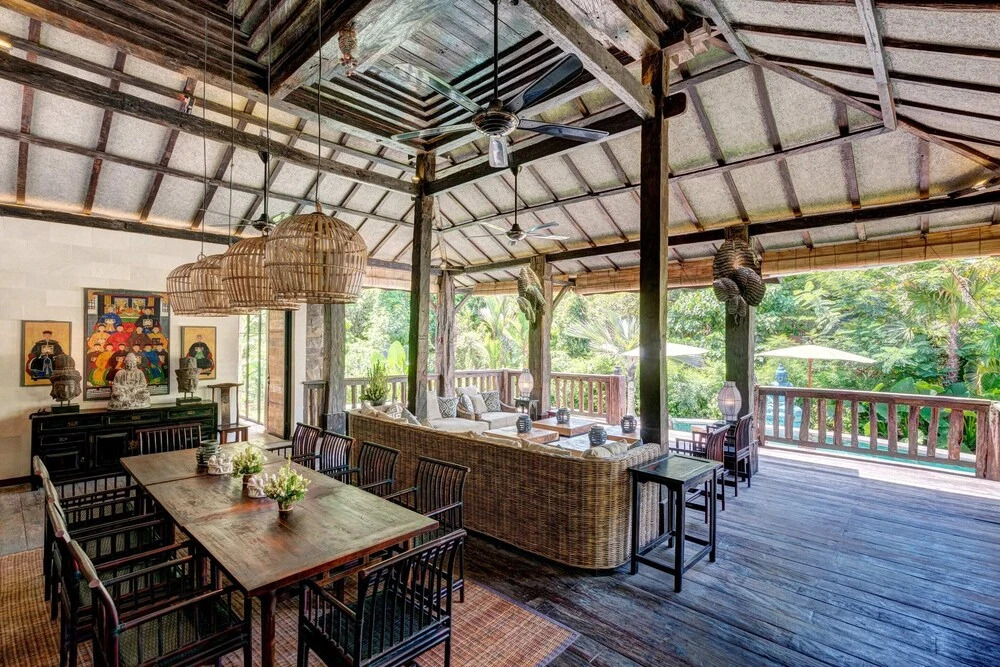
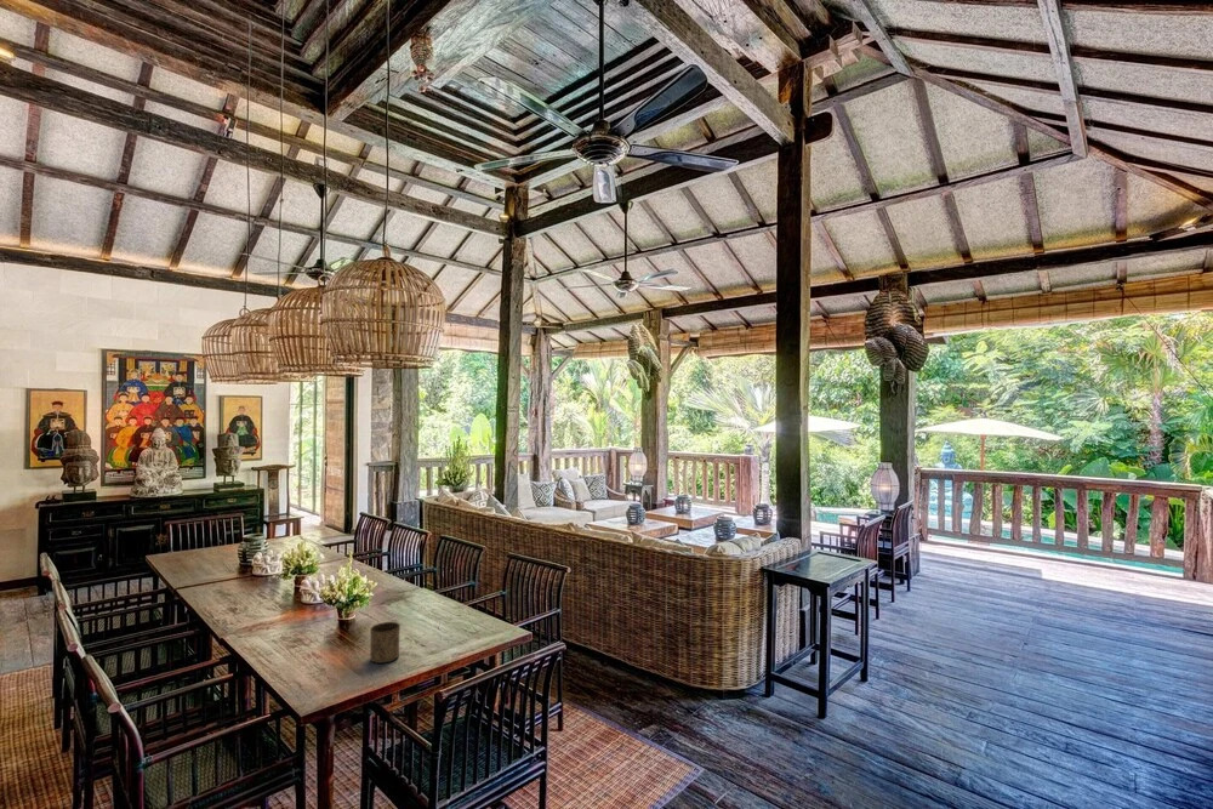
+ cup [369,621,402,665]
